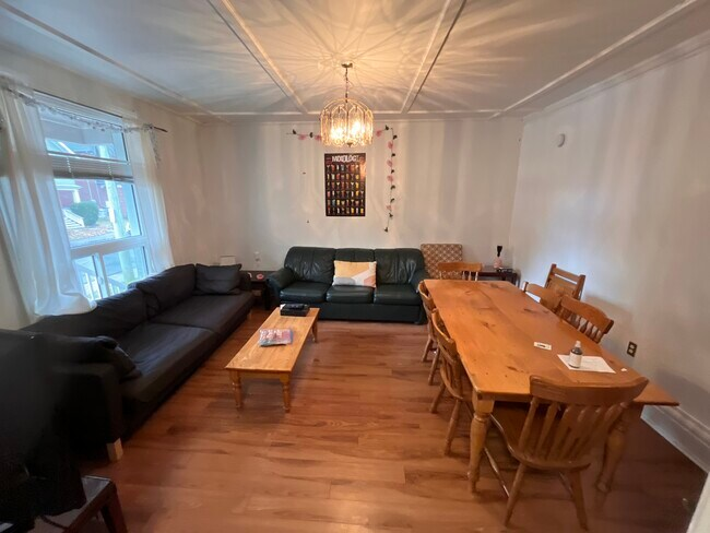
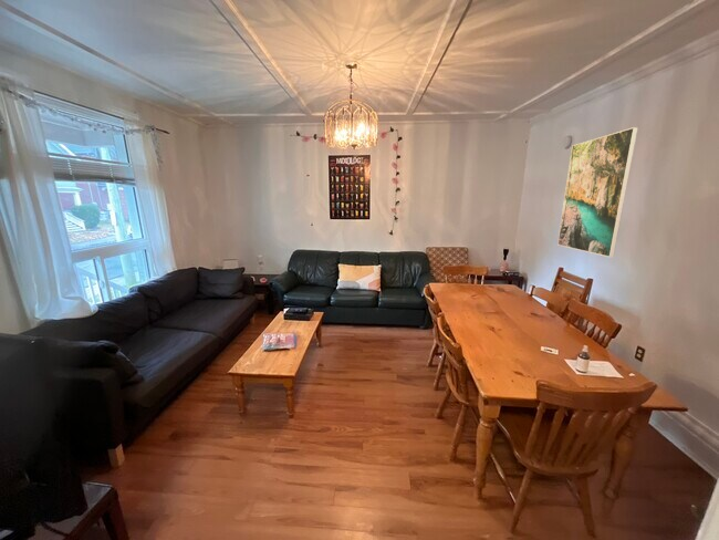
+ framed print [556,126,639,258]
